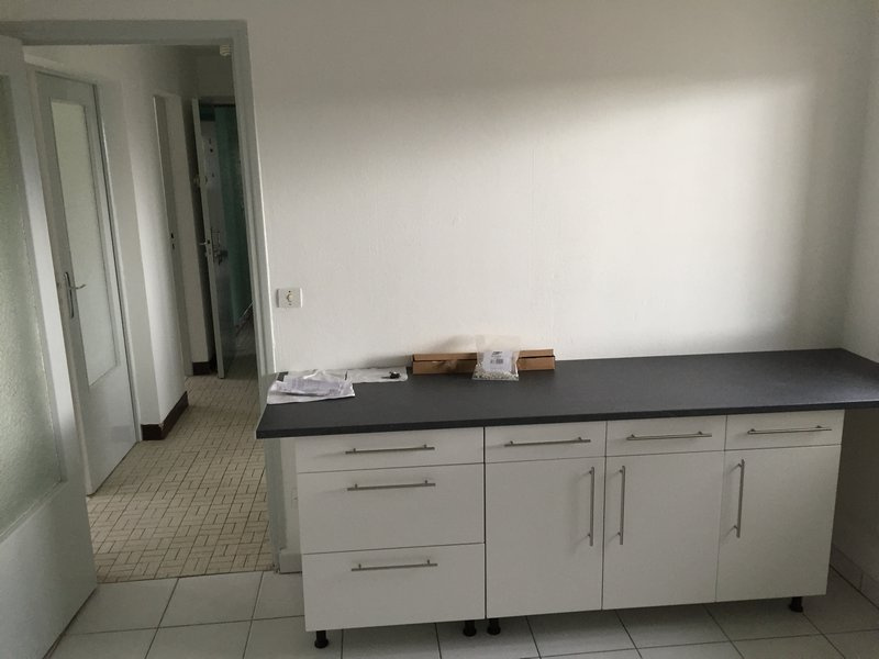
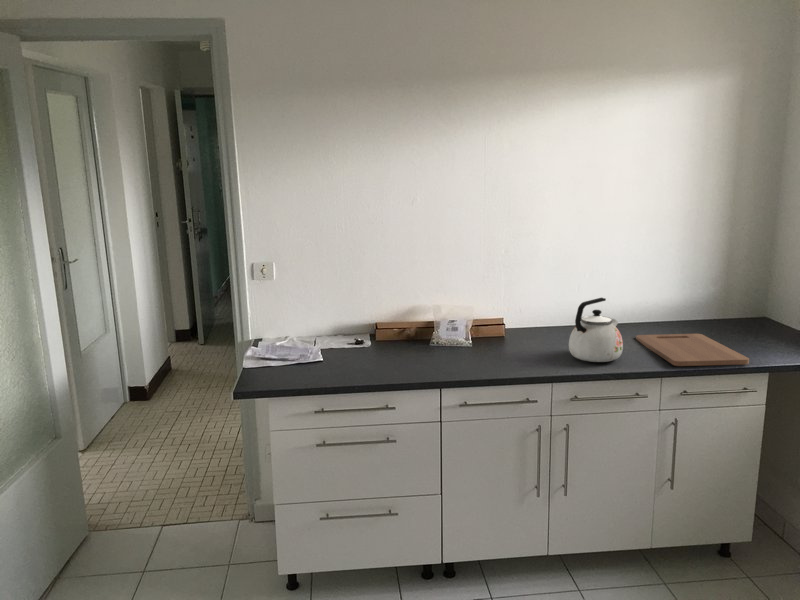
+ kettle [568,297,624,363]
+ cutting board [635,333,750,367]
